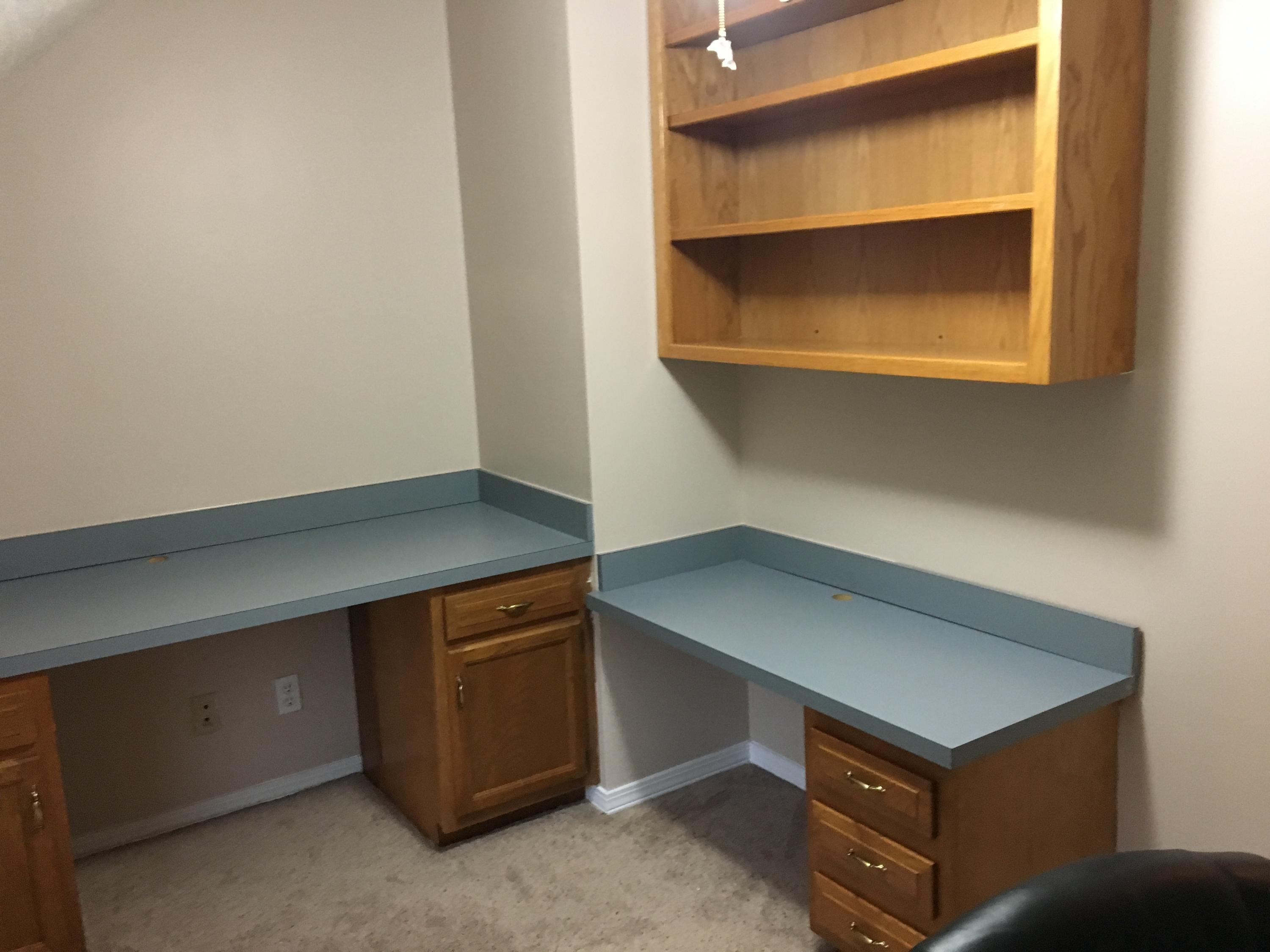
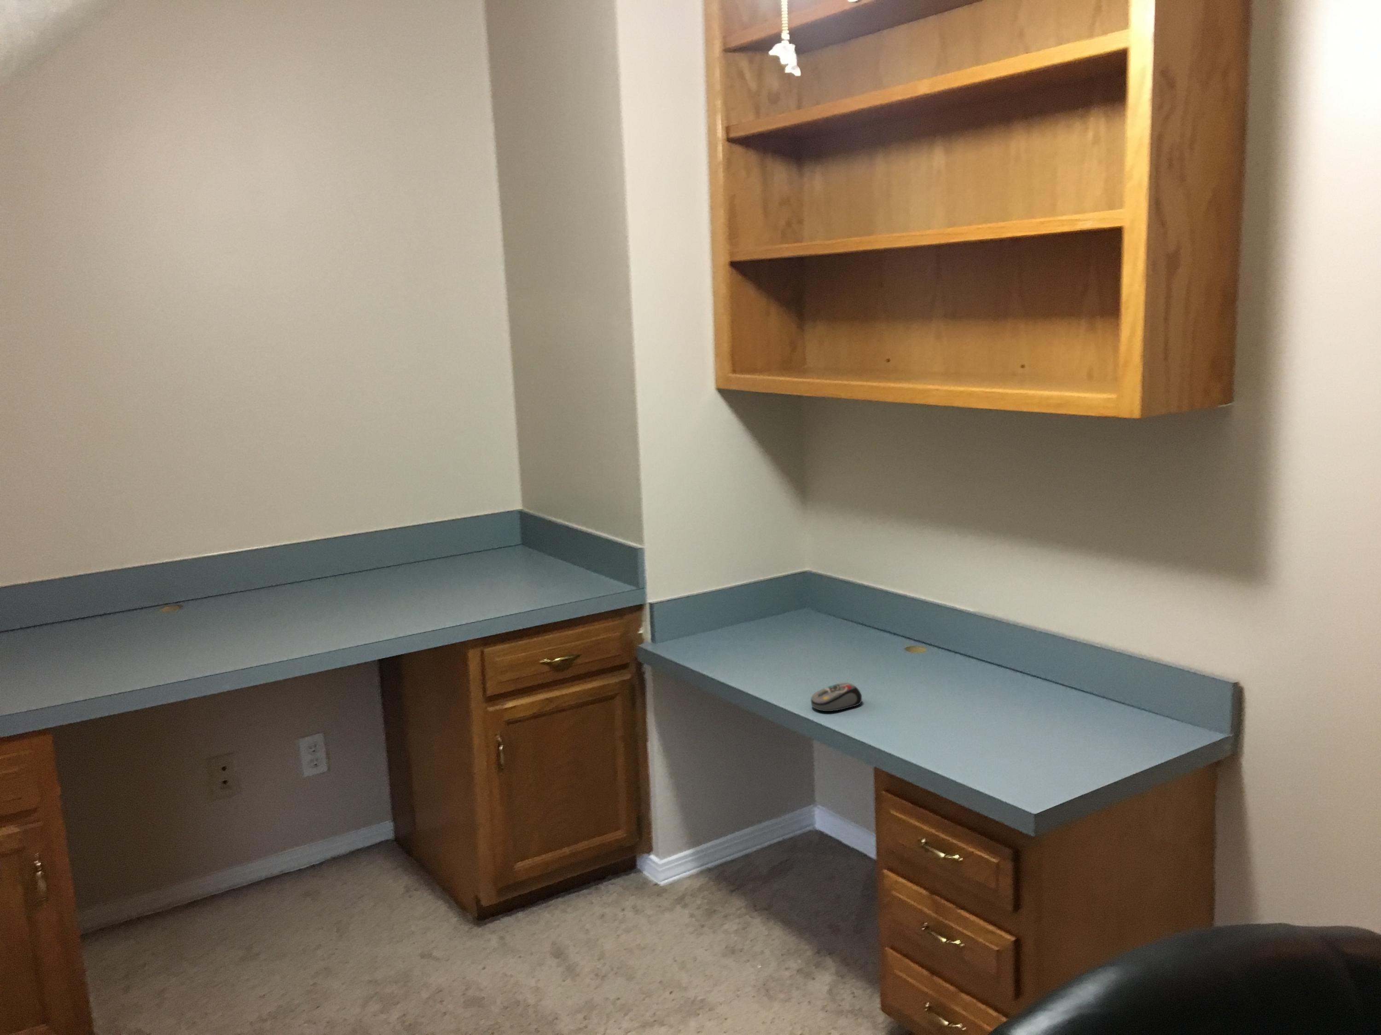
+ computer mouse [810,682,862,712]
